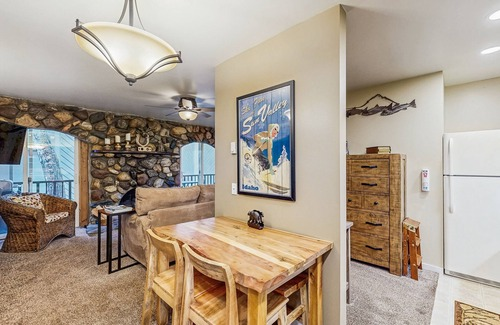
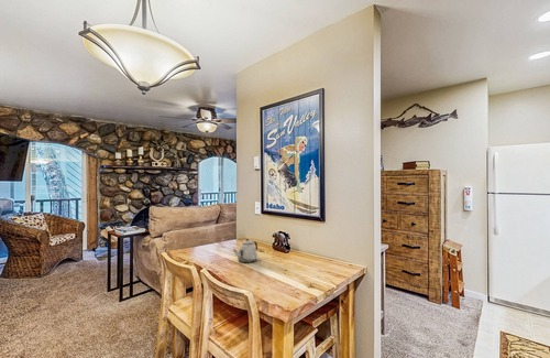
+ teapot [232,238,258,263]
